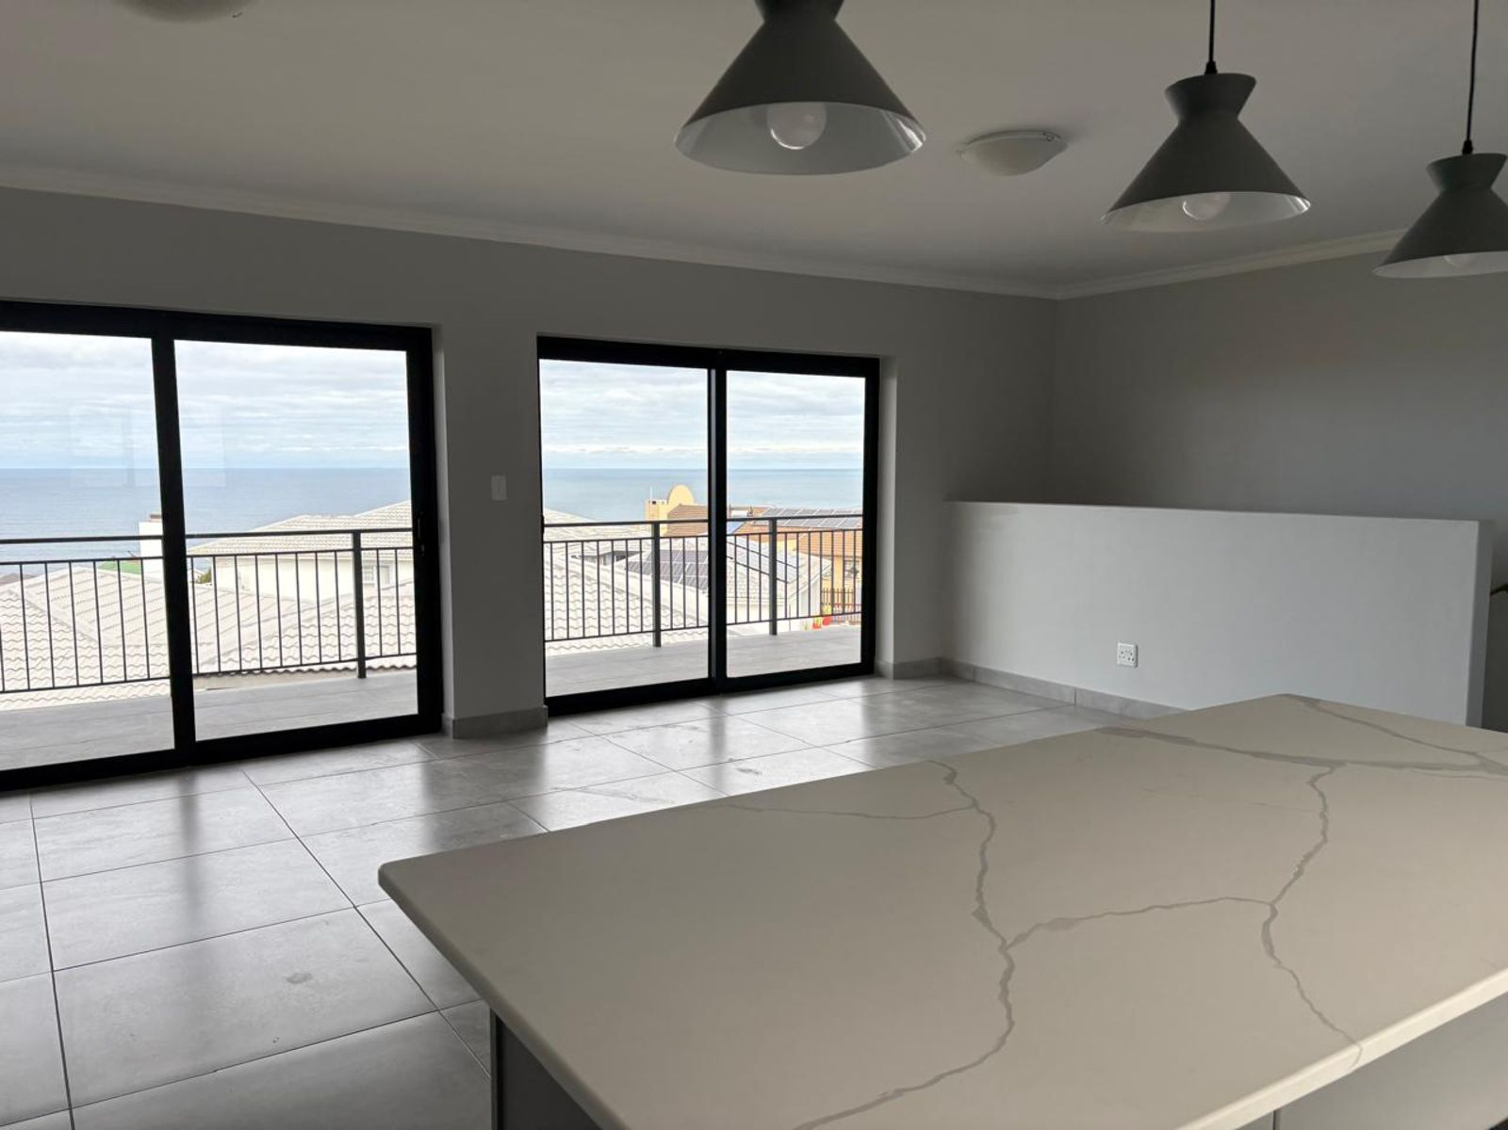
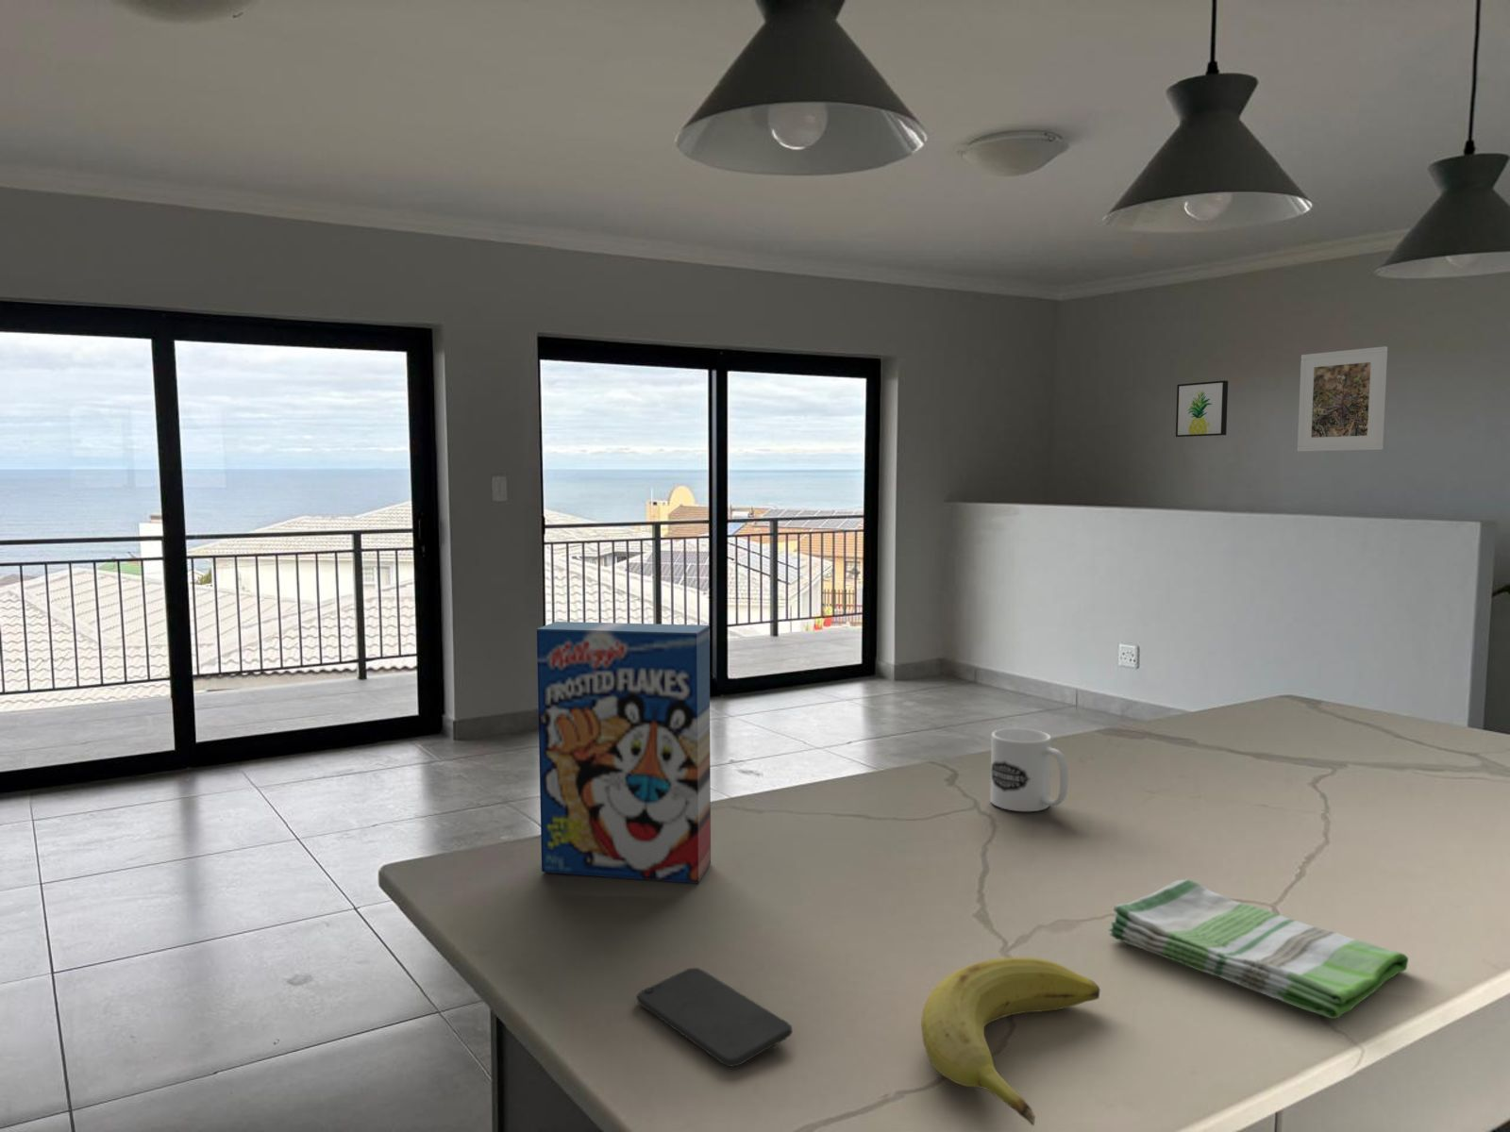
+ wall art [1175,381,1228,438]
+ mug [990,728,1069,812]
+ dish towel [1107,879,1409,1020]
+ cereal box [536,621,711,883]
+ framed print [1297,345,1389,452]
+ smartphone [636,967,793,1067]
+ fruit [920,956,1101,1126]
